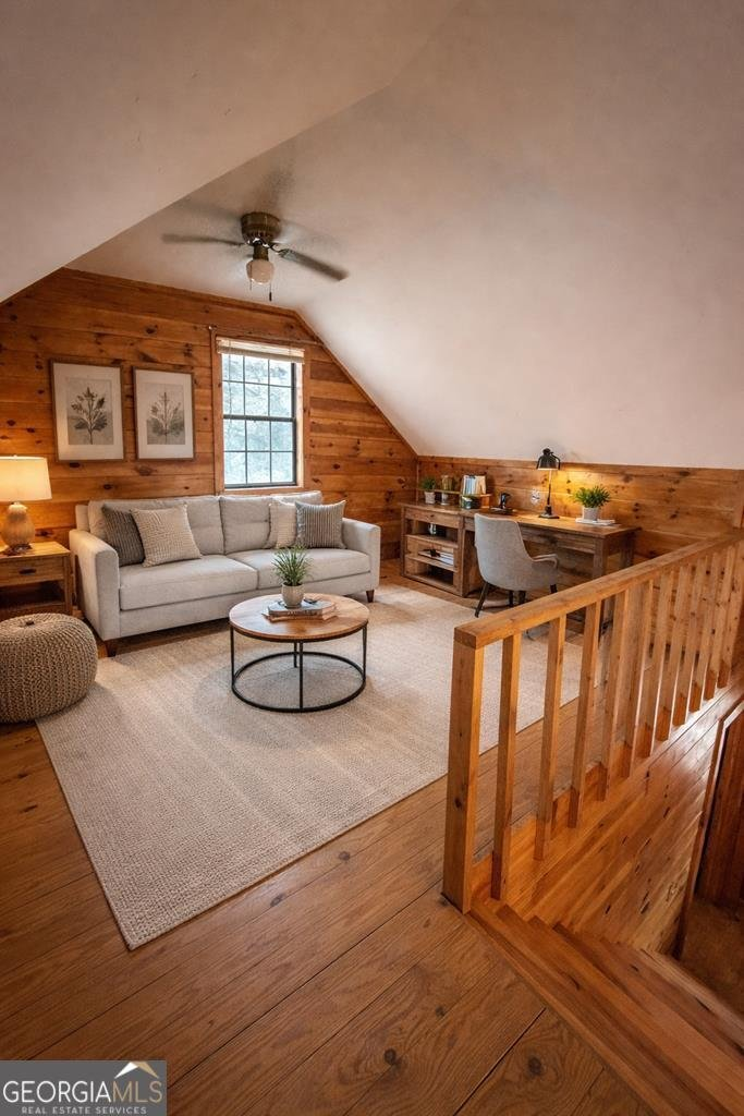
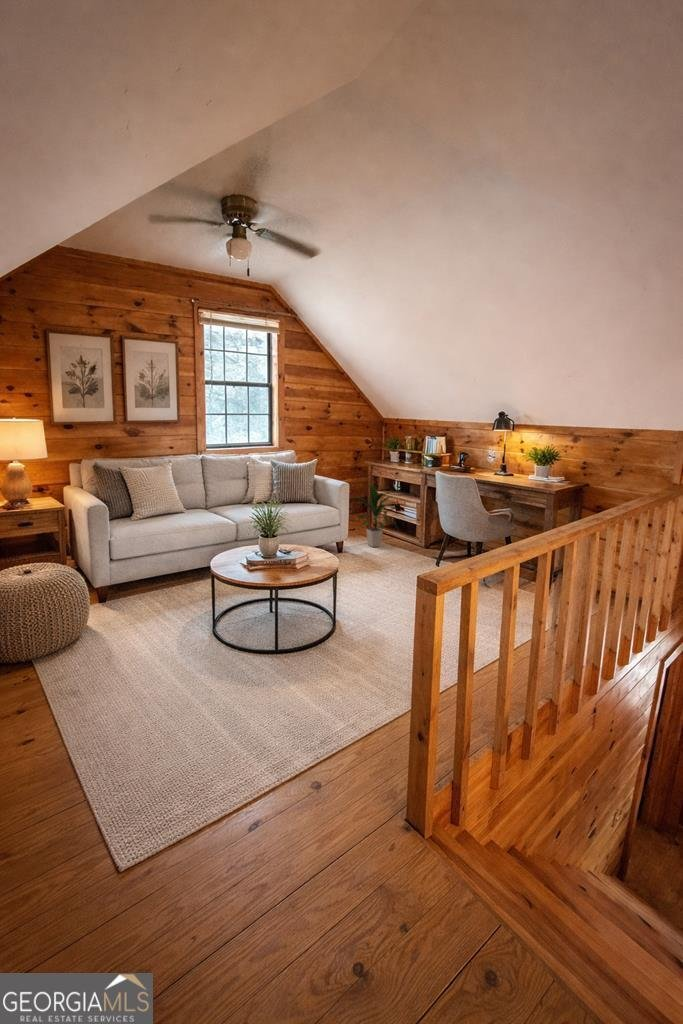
+ indoor plant [354,482,400,548]
